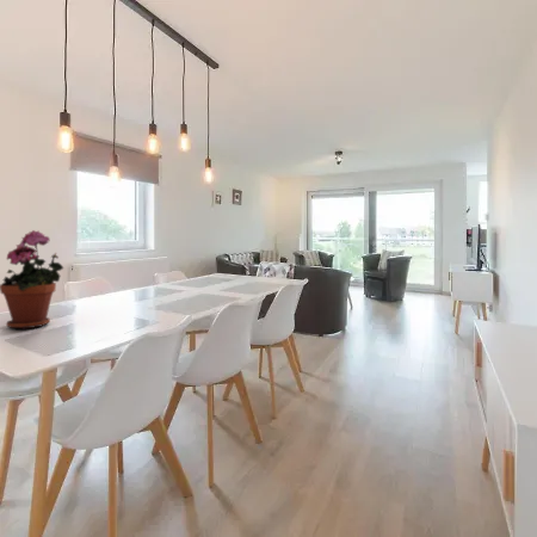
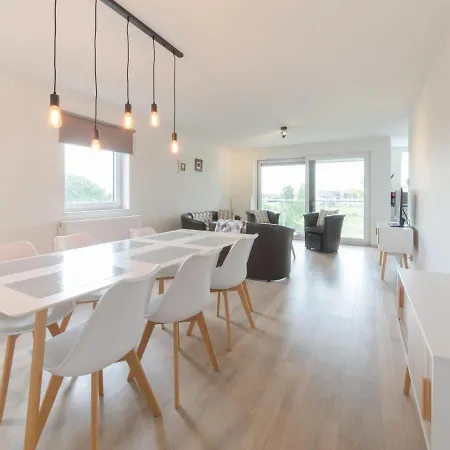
- potted plant [0,229,64,329]
